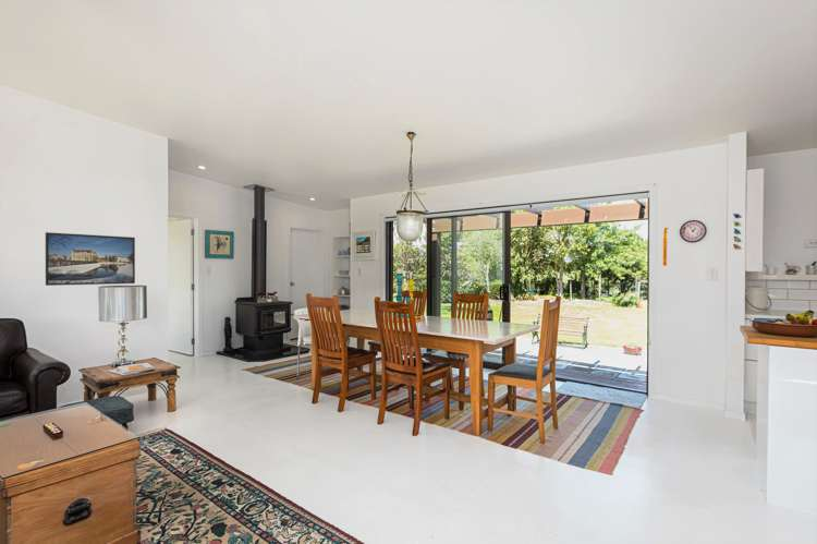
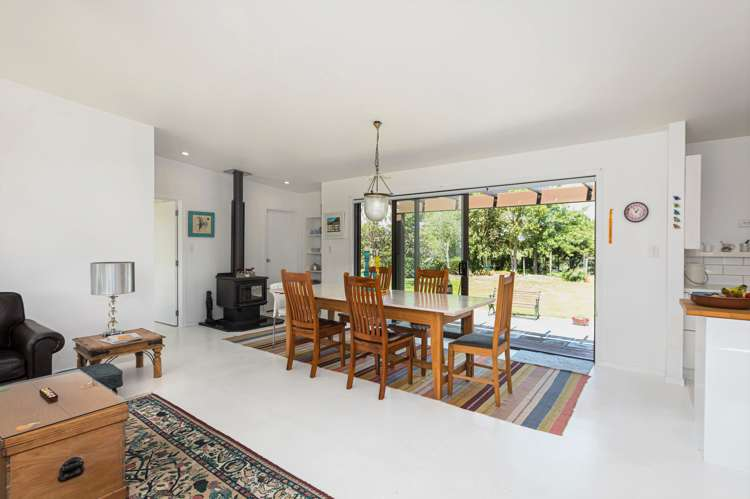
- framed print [45,231,136,287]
